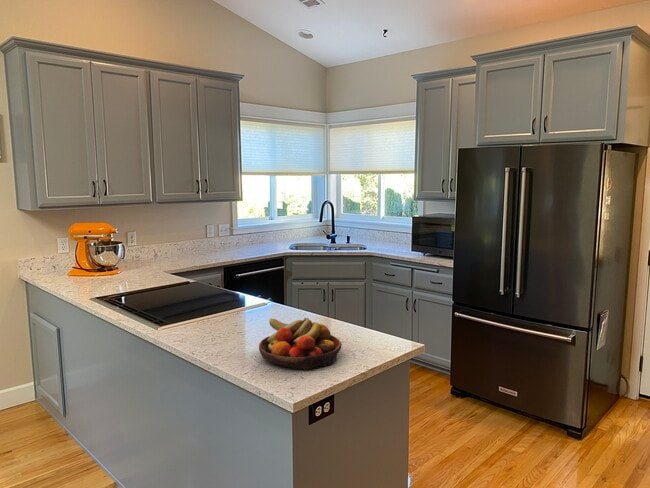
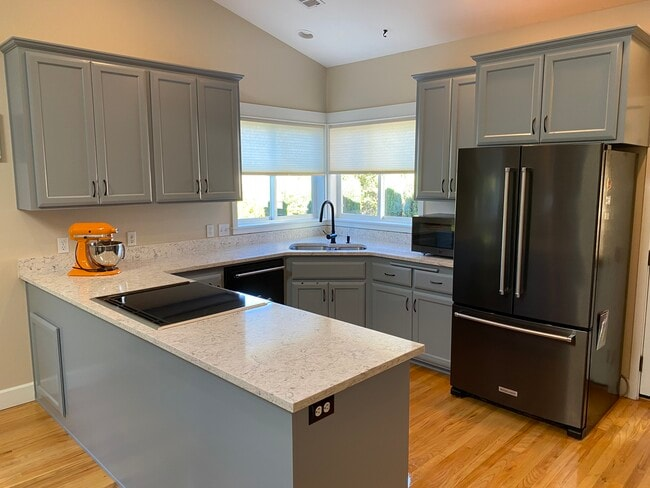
- fruit bowl [258,317,343,371]
